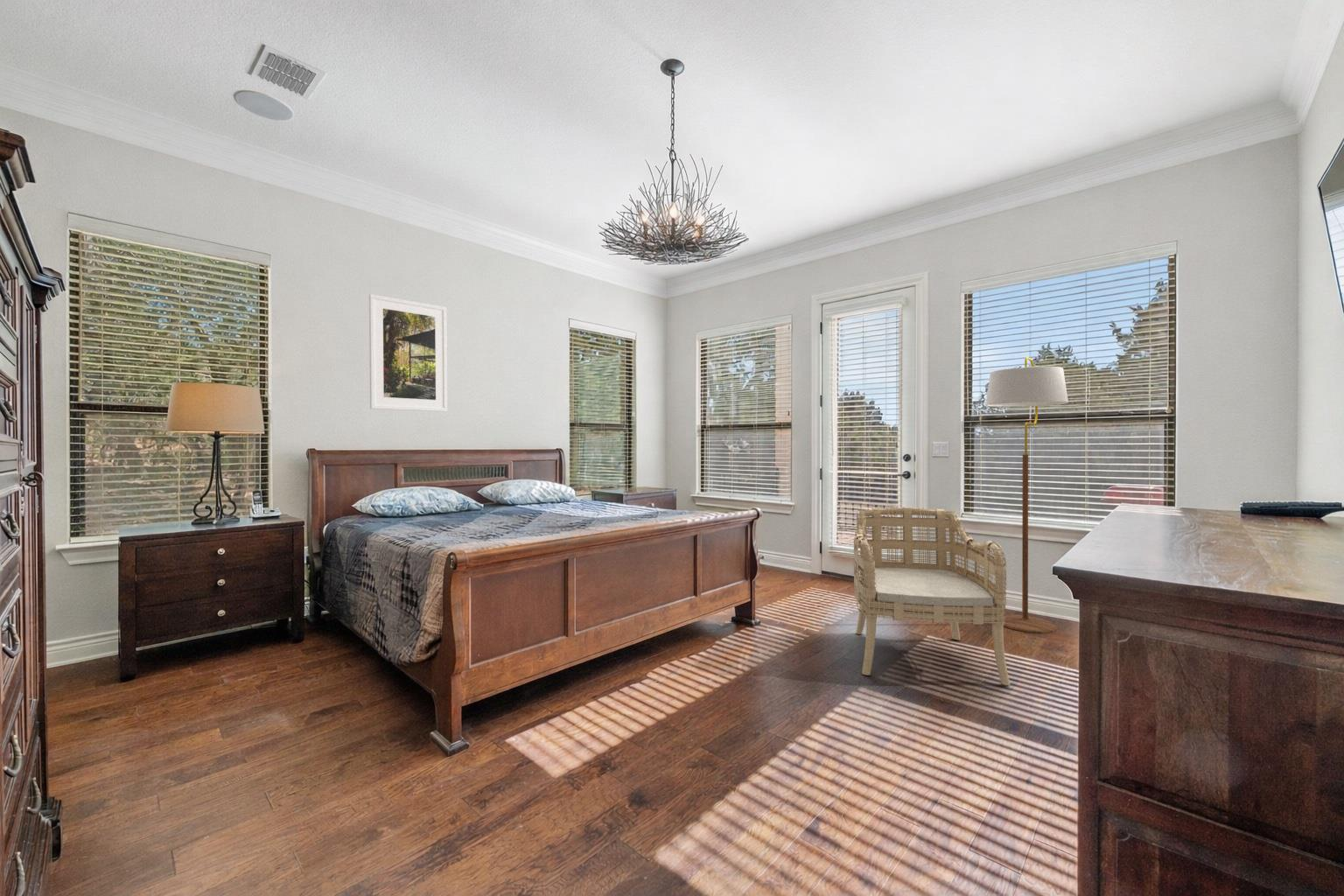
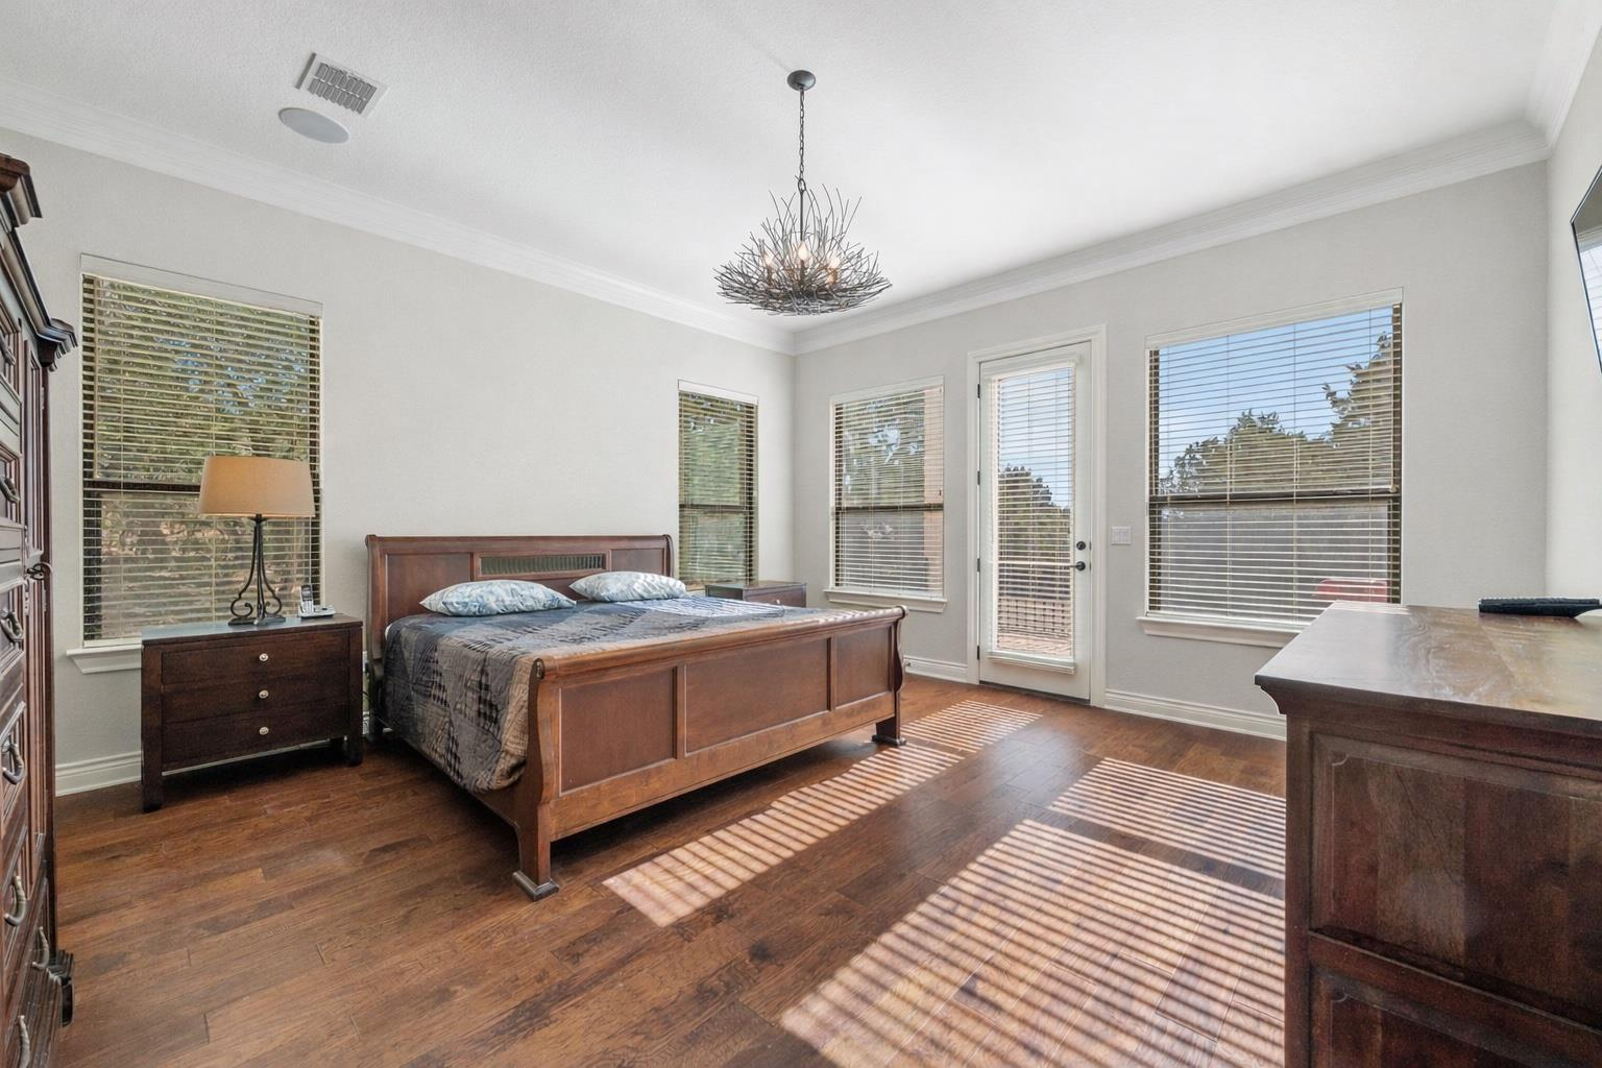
- floor lamp [985,356,1069,634]
- armchair [853,506,1011,686]
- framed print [368,293,448,412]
